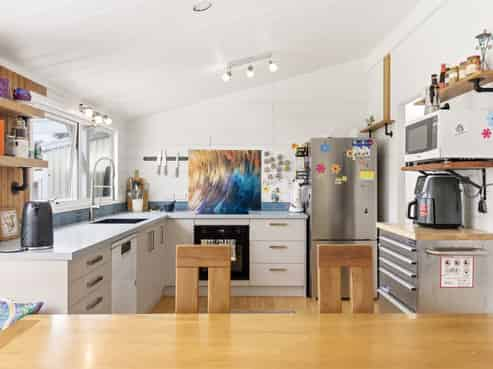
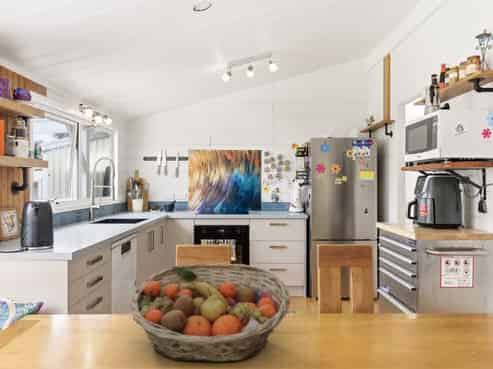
+ fruit basket [128,262,291,363]
